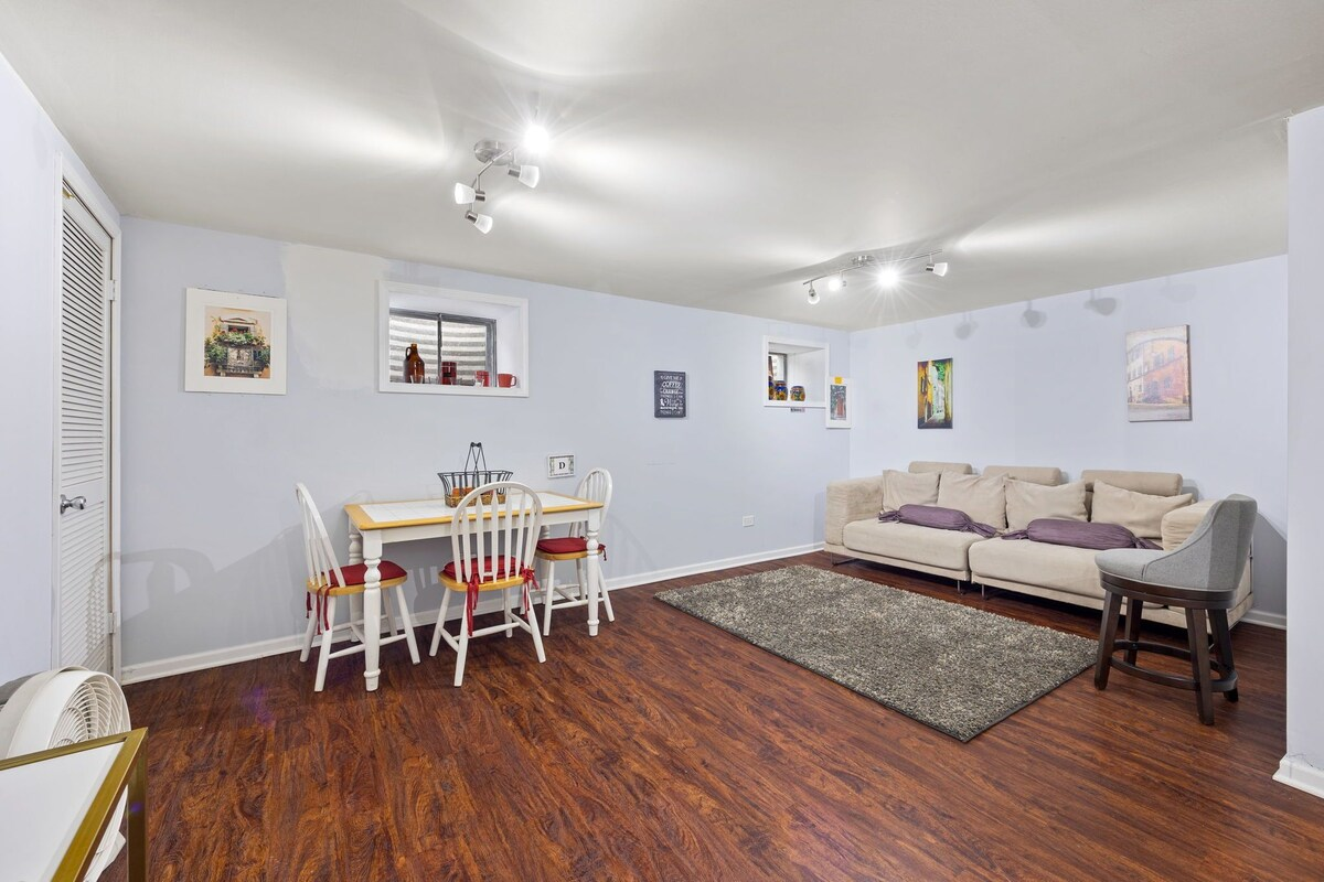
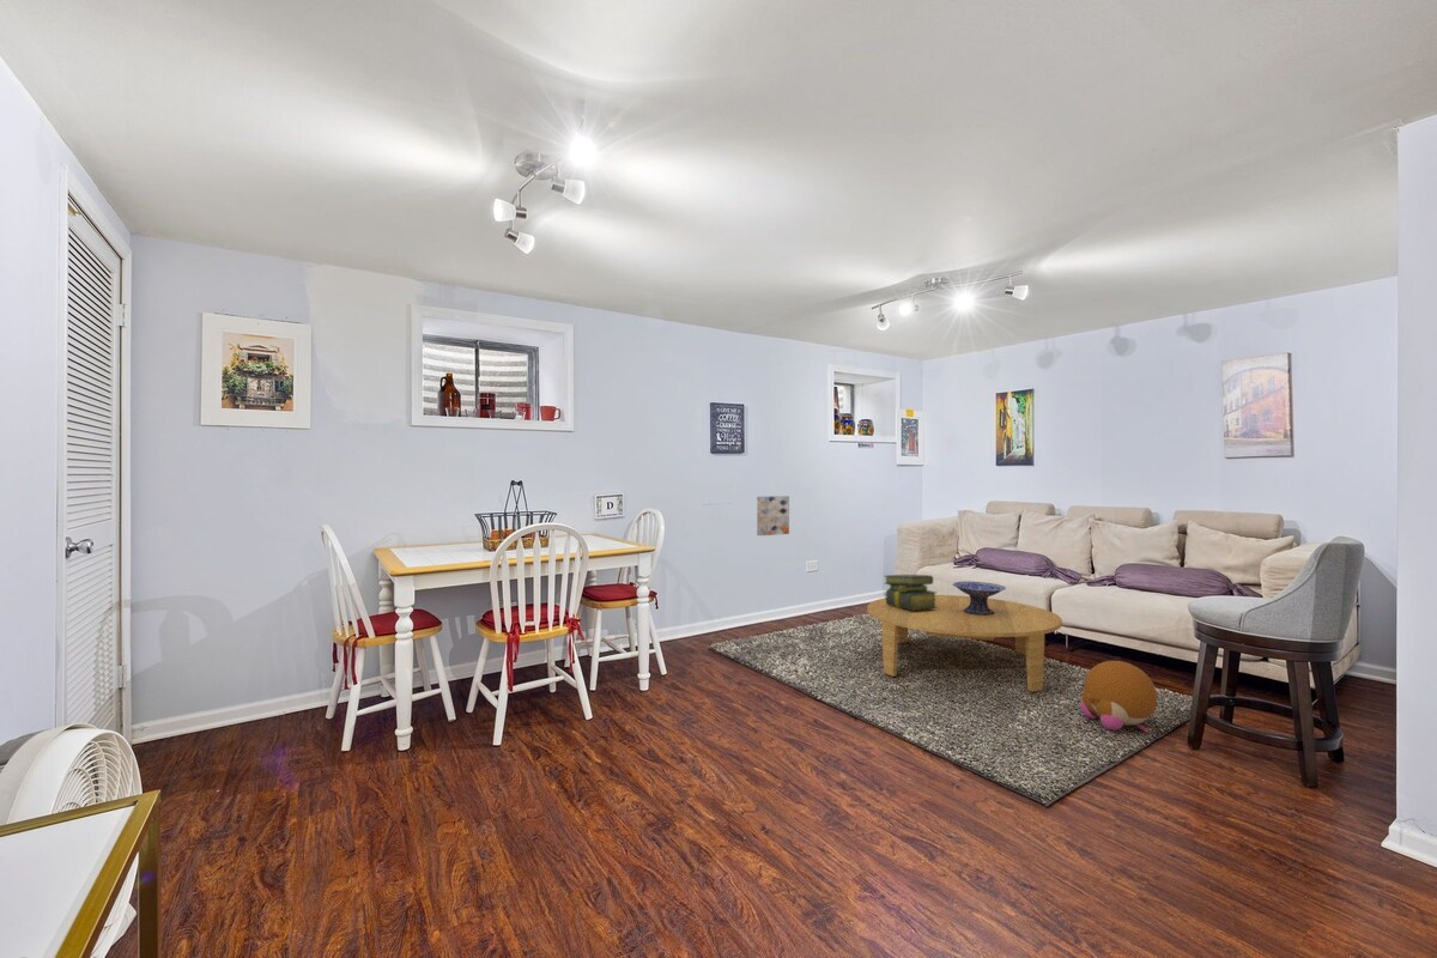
+ decorative bowl [952,580,1007,616]
+ stack of books [883,574,939,611]
+ wall art [756,495,790,536]
+ plush toy [1079,660,1158,733]
+ coffee table [866,594,1063,693]
